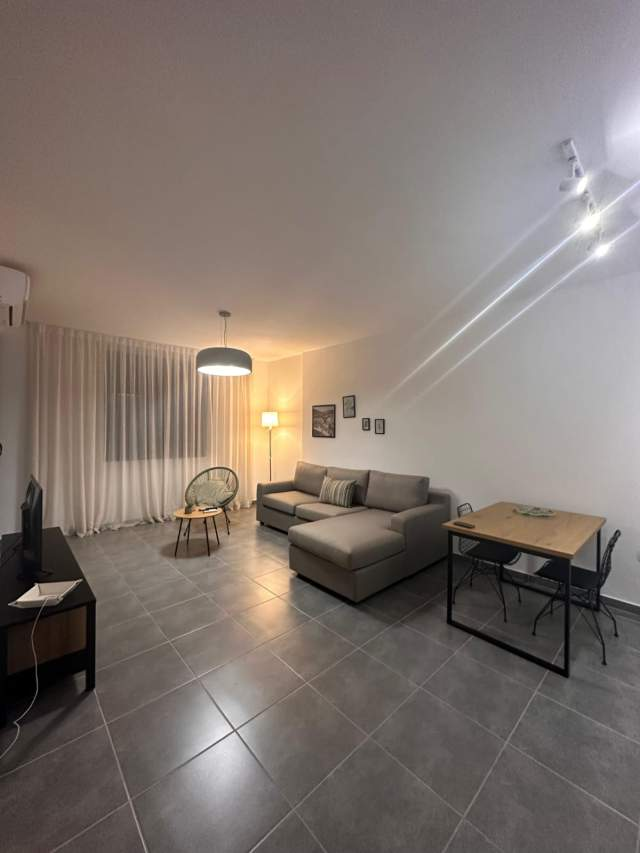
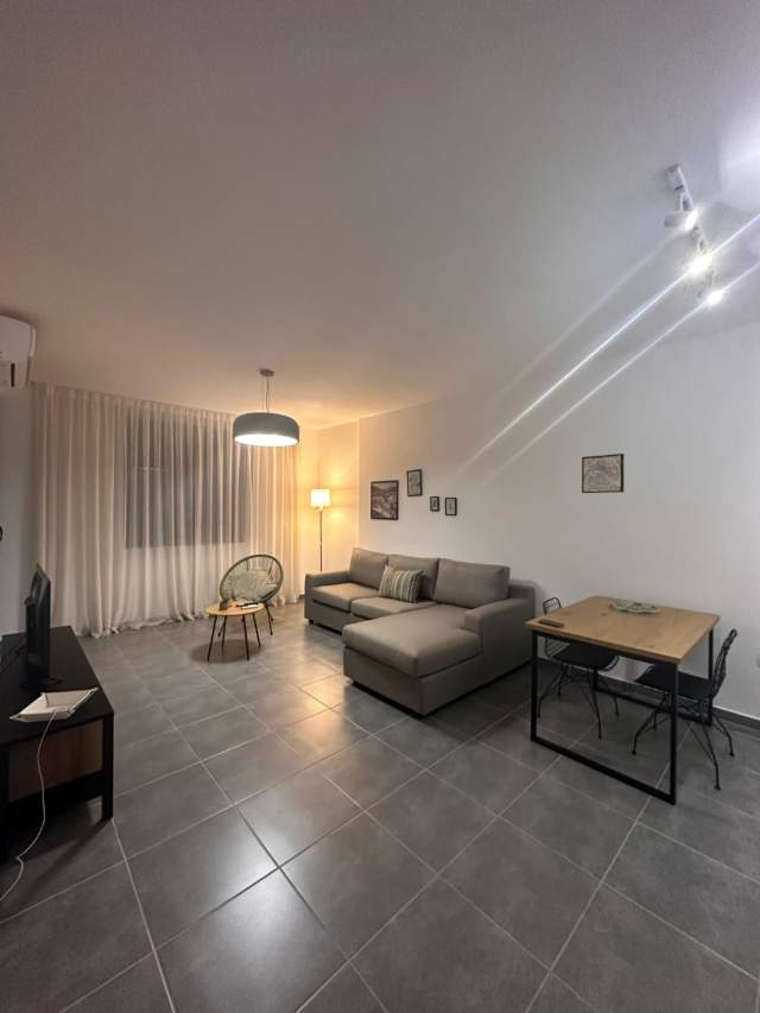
+ wall art [581,452,625,494]
